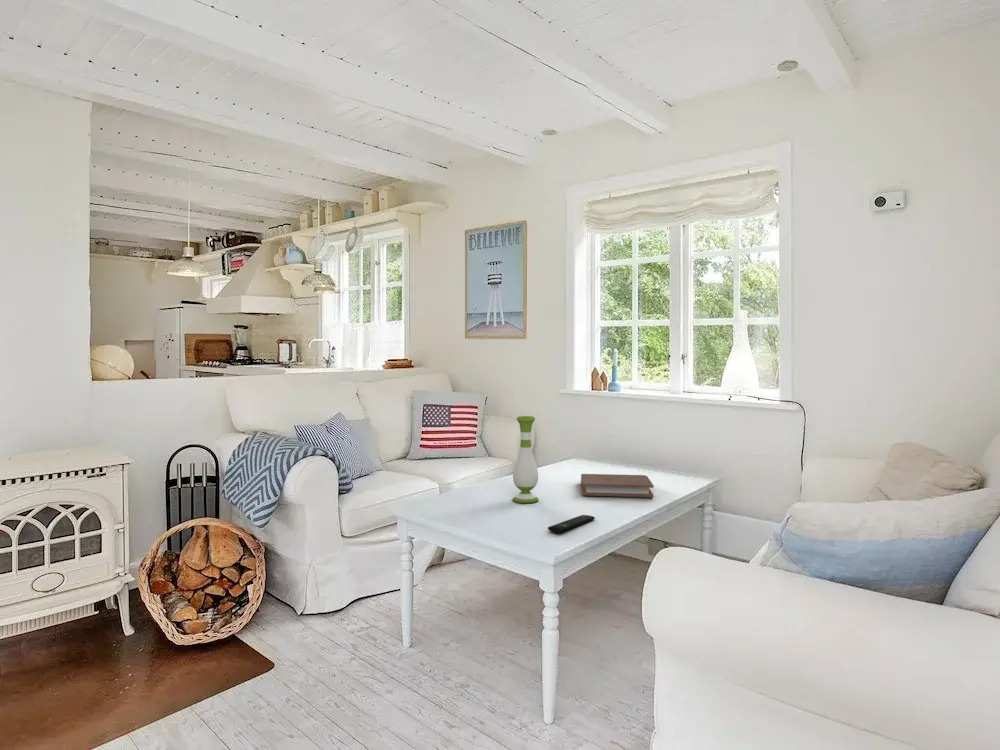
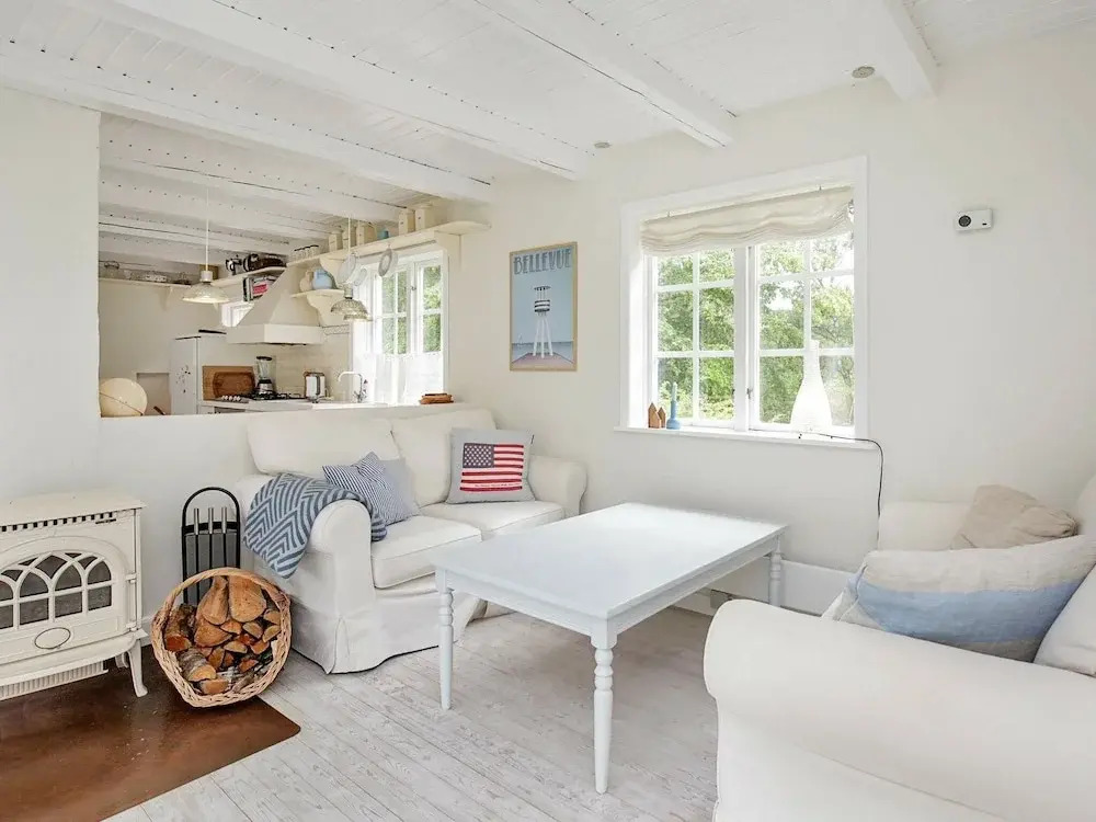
- remote control [547,514,596,534]
- vase [512,415,539,504]
- book [580,473,655,498]
